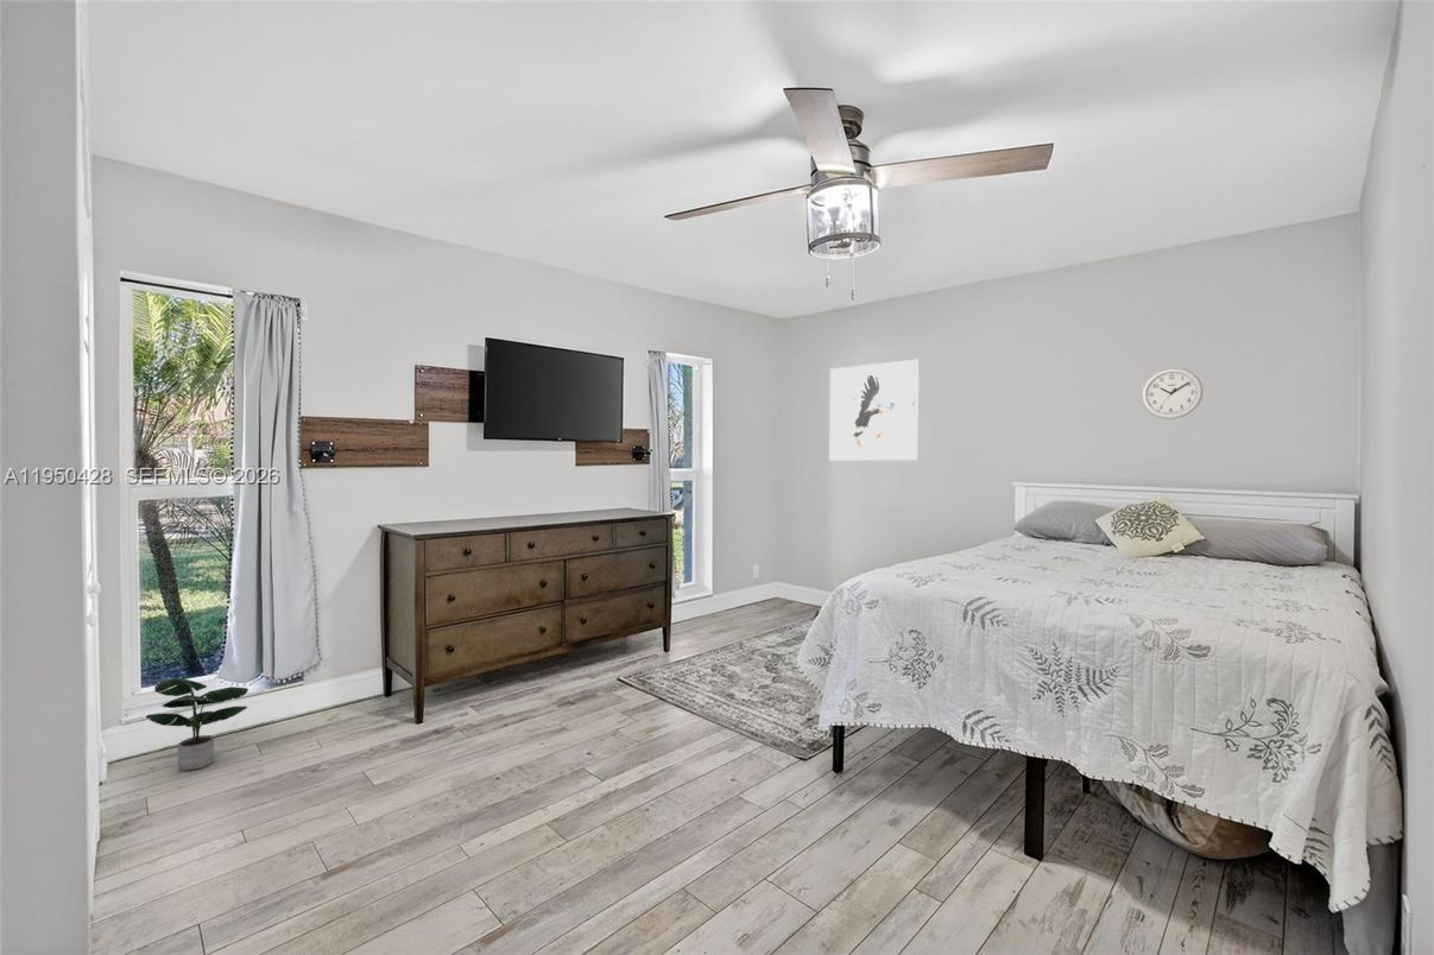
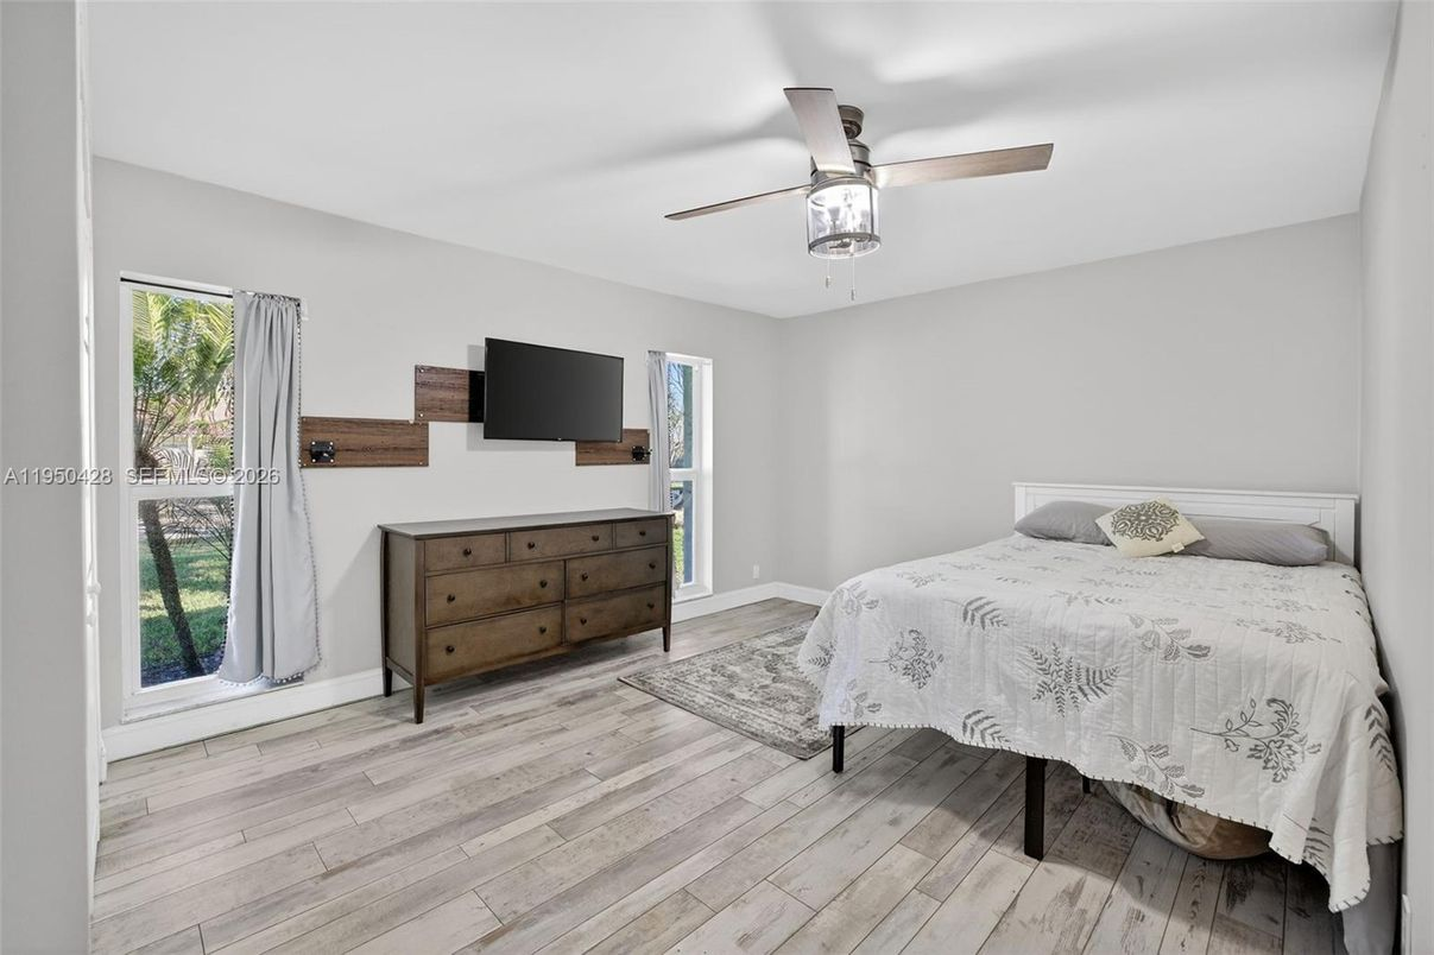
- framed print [829,359,921,461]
- potted plant [145,677,249,771]
- wall clock [1141,367,1205,420]
